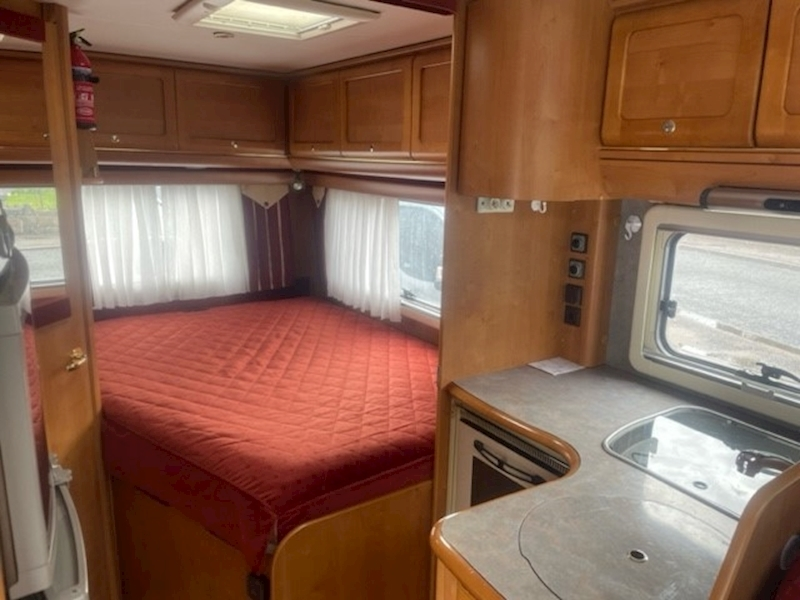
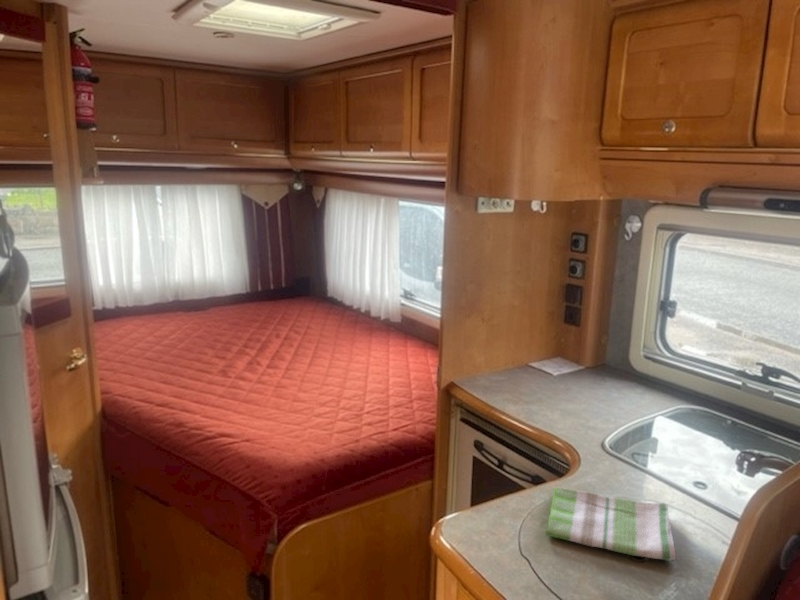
+ dish towel [545,486,677,562]
